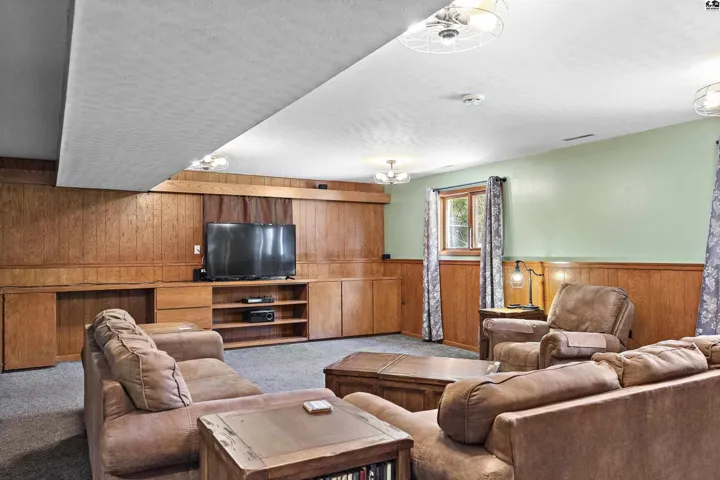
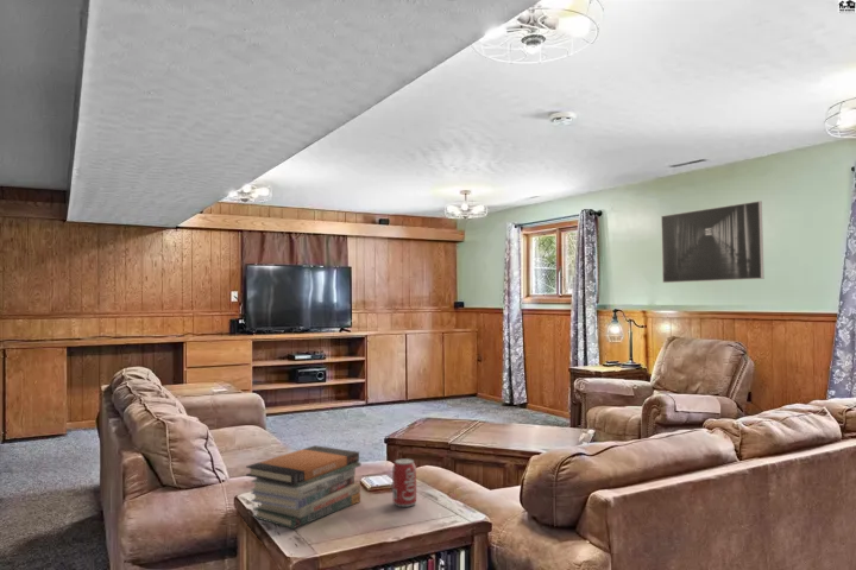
+ beverage can [391,457,417,508]
+ book stack [245,444,361,530]
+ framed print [660,200,764,284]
